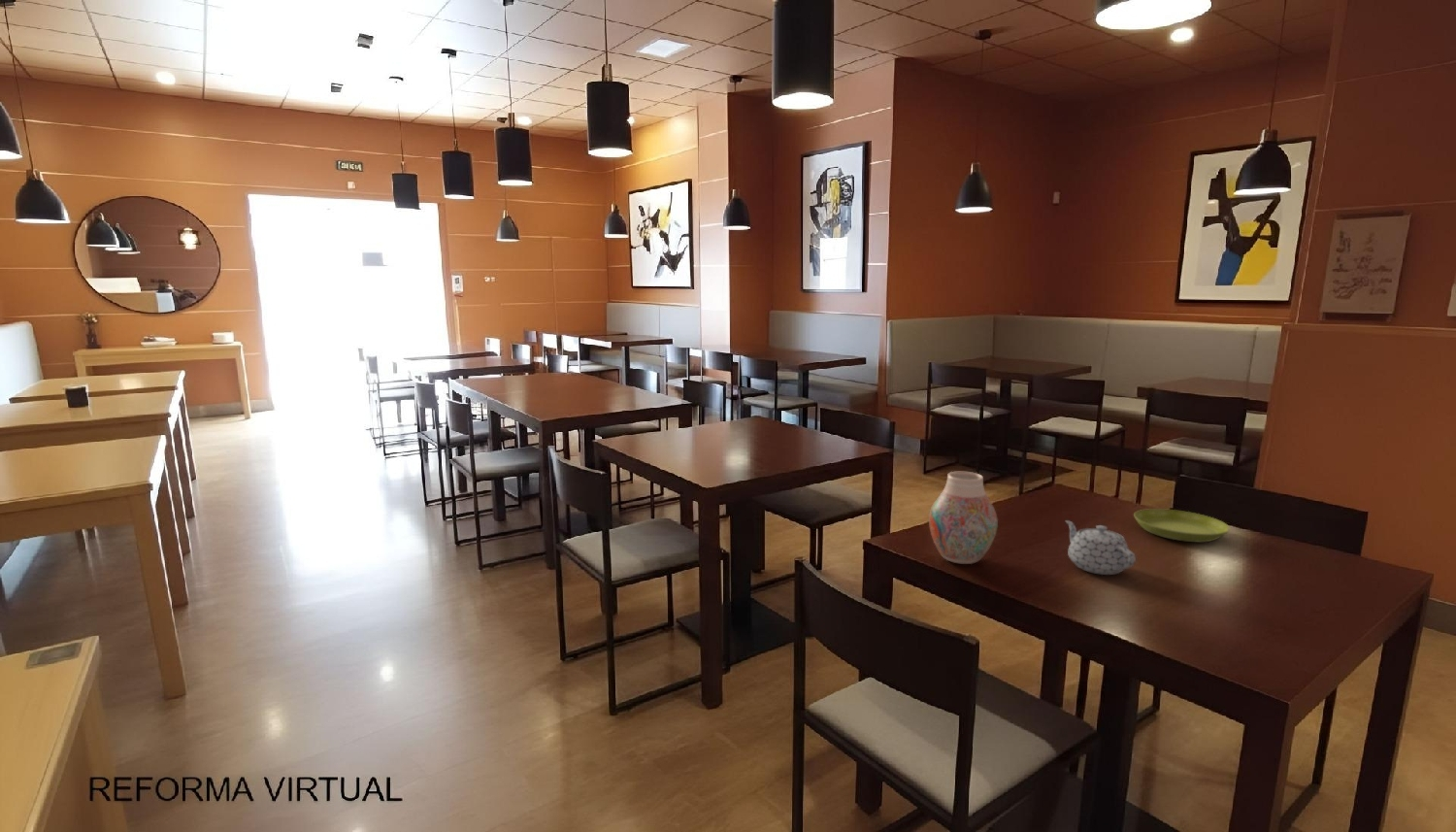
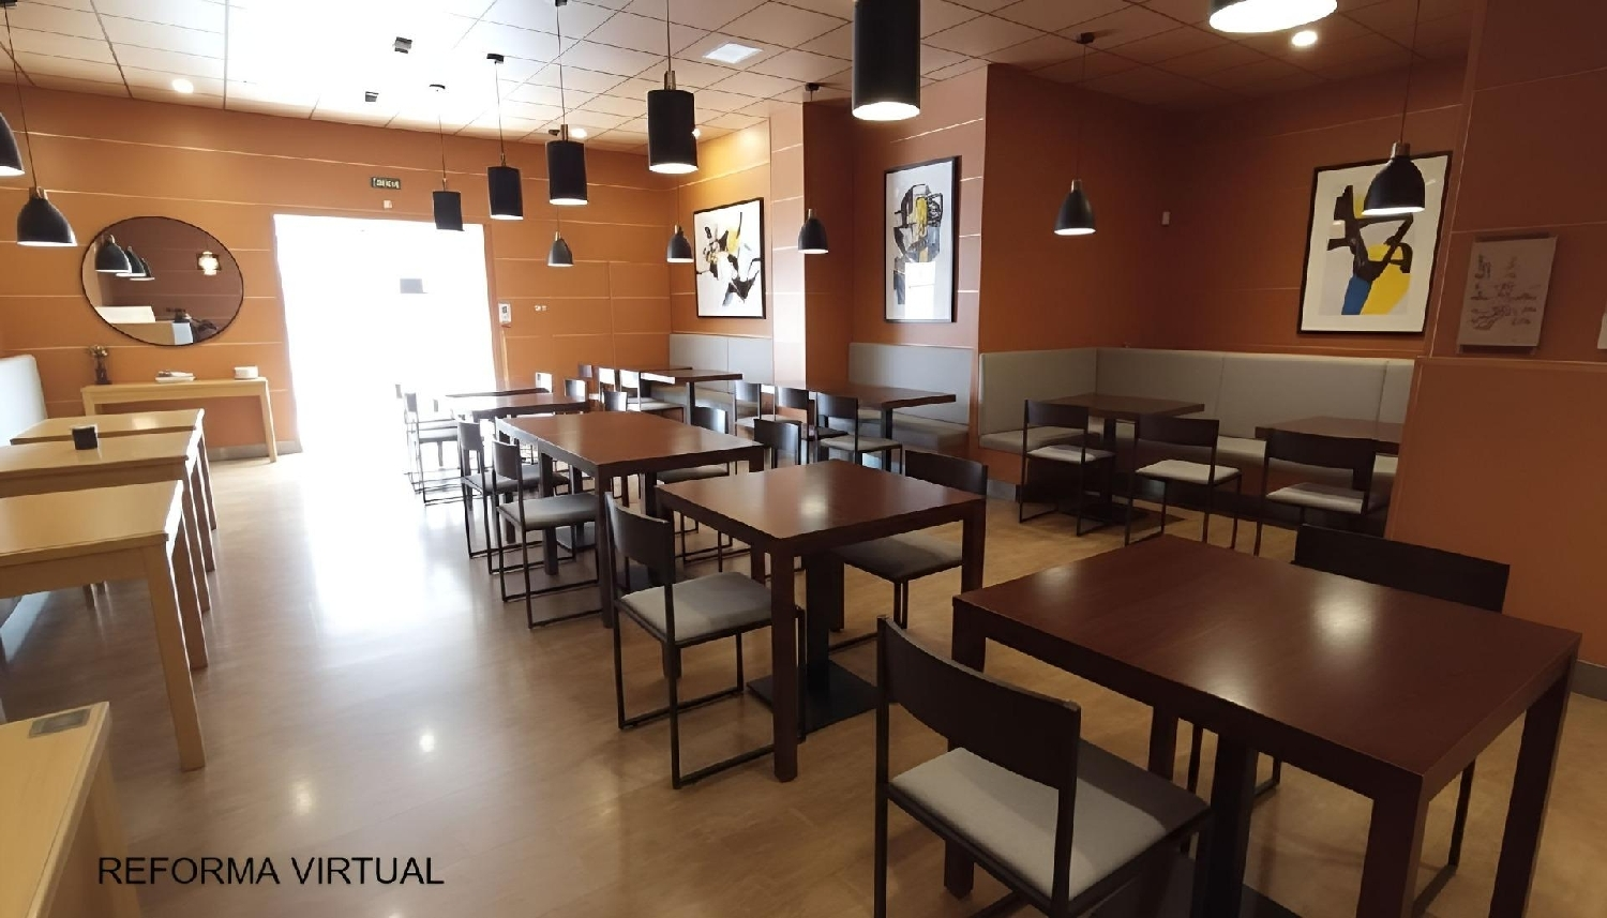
- saucer [1133,508,1231,543]
- vase [928,471,999,565]
- teapot [1065,519,1137,576]
